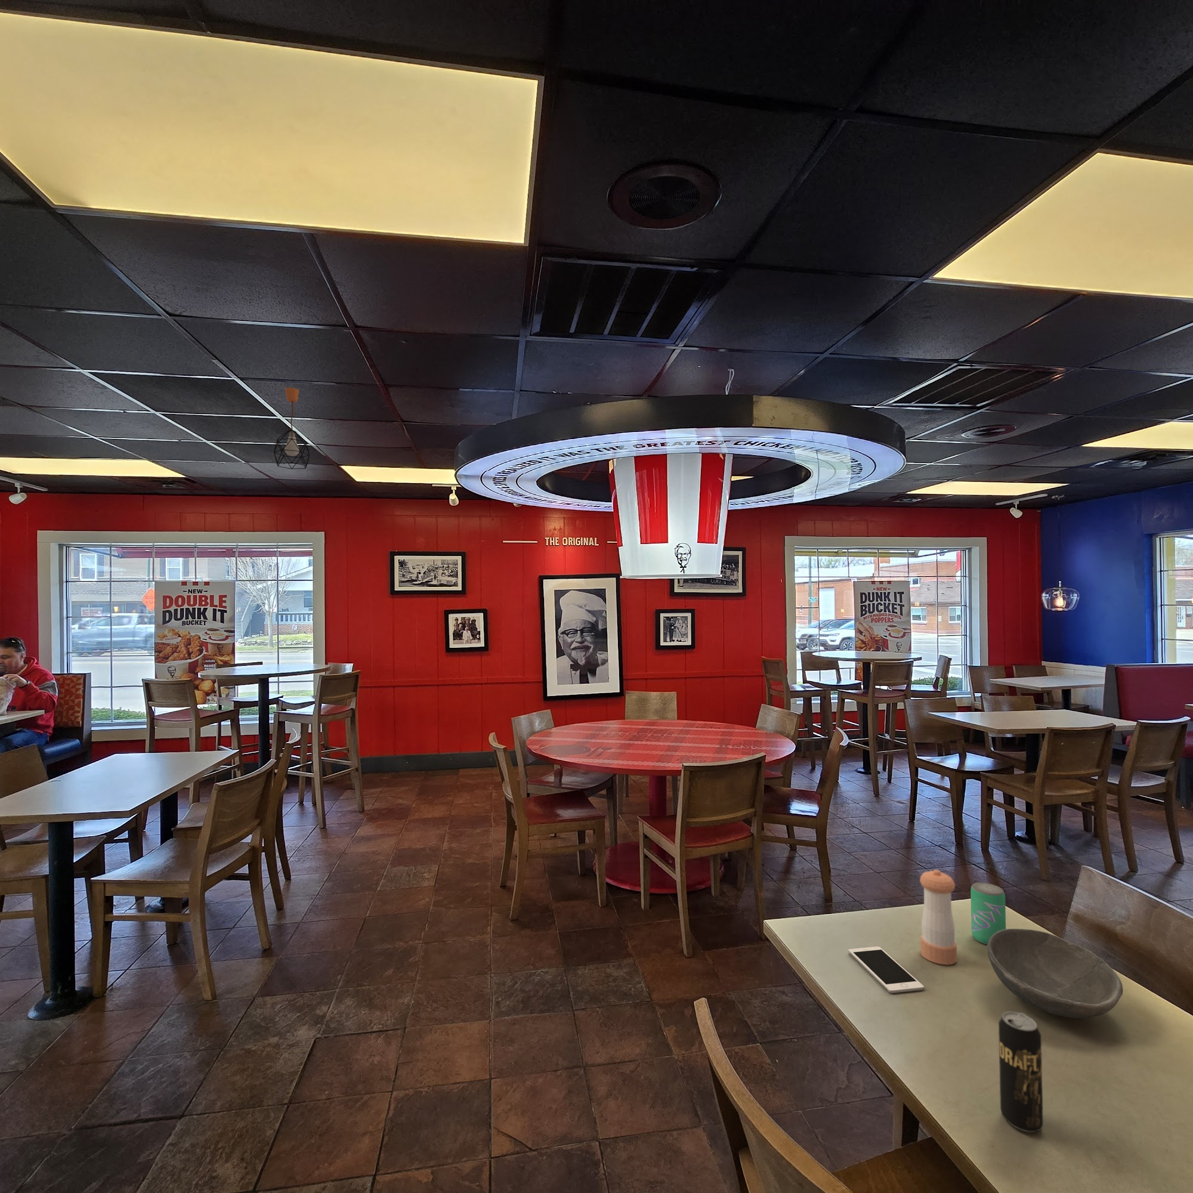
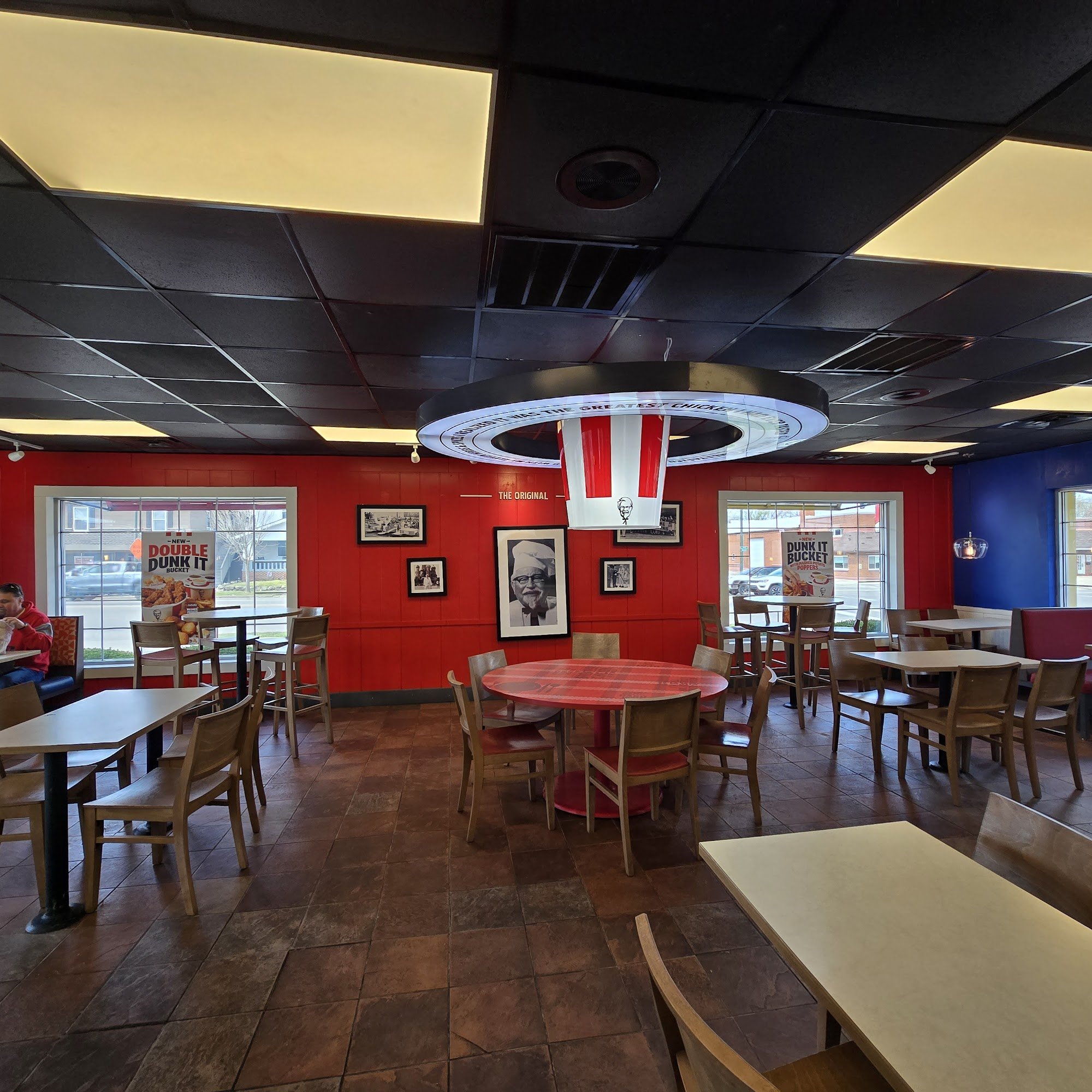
- pepper shaker [919,870,957,966]
- cell phone [848,946,924,994]
- beverage can [997,1011,1044,1133]
- beverage can [970,882,1006,945]
- pendant light [273,387,310,470]
- bowl [987,929,1123,1019]
